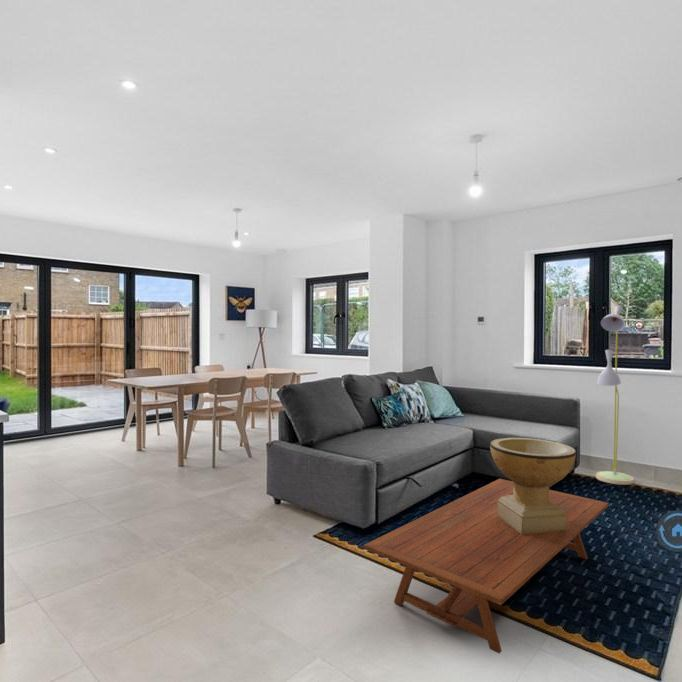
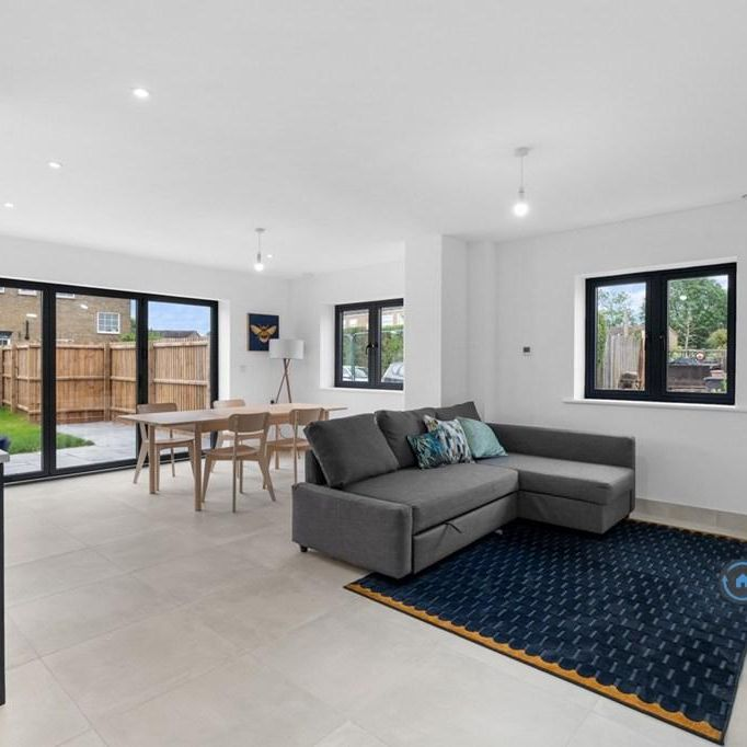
- decorative bowl [489,437,577,534]
- floor lamp [595,304,635,486]
- coffee table [363,478,610,654]
